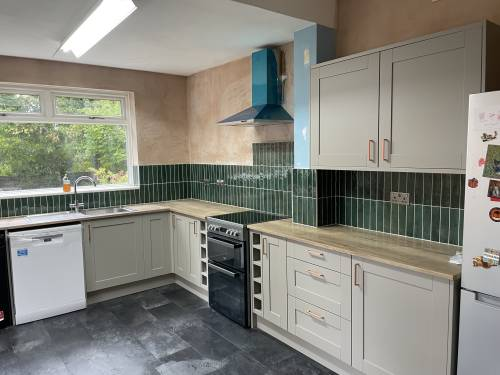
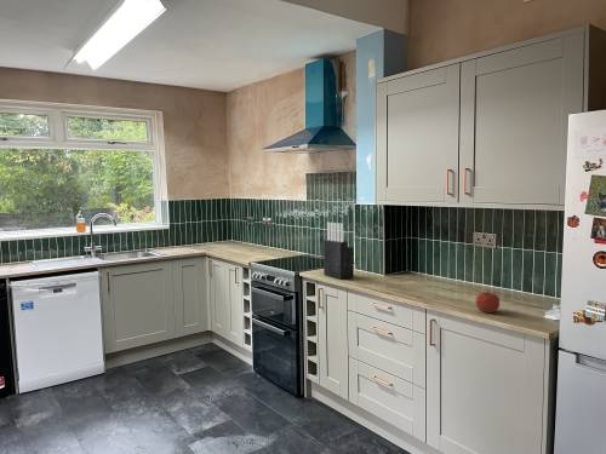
+ knife block [322,222,355,281]
+ fruit [475,289,501,314]
